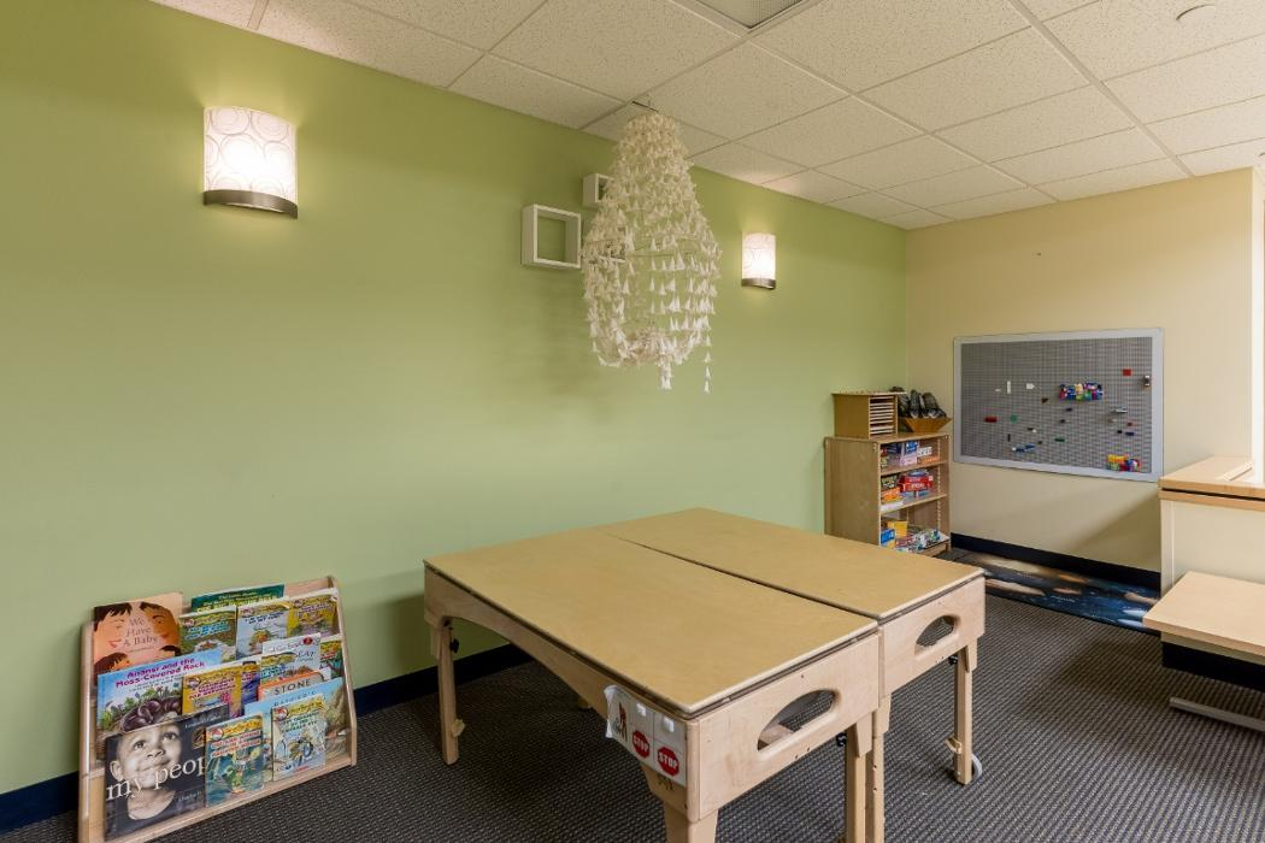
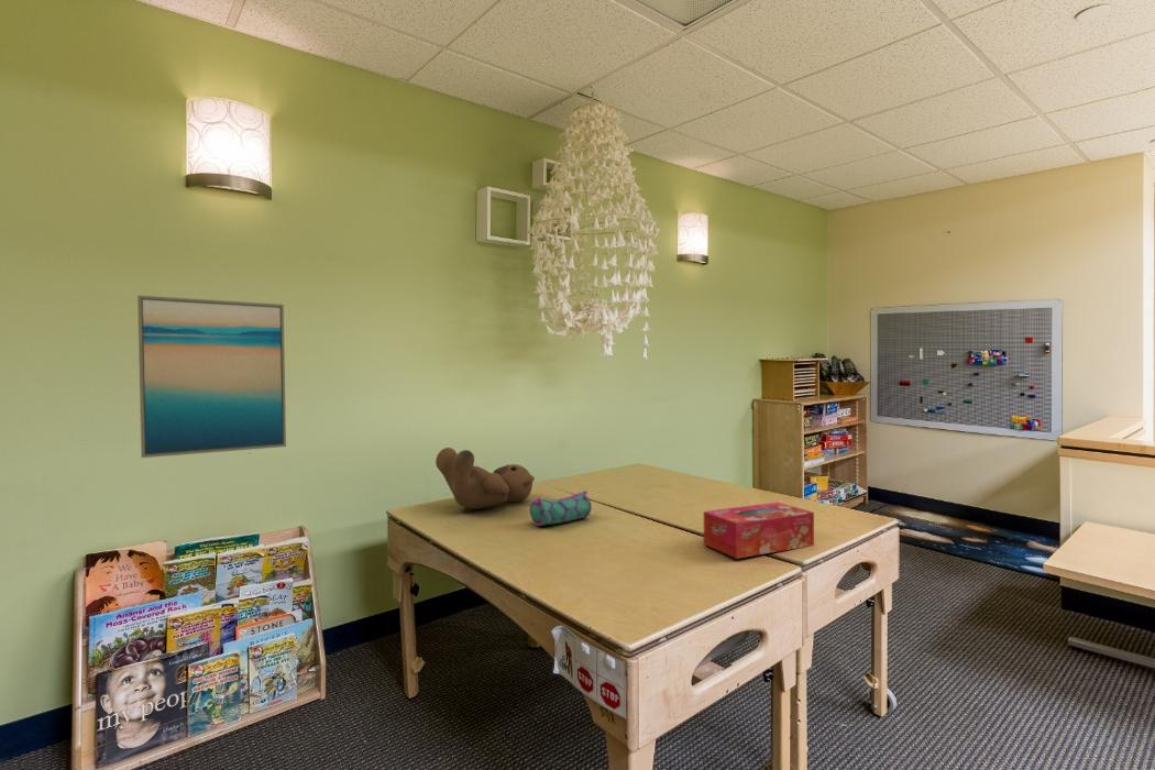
+ wall art [136,295,287,459]
+ pencil case [529,490,593,527]
+ tissue box [703,502,815,560]
+ teddy bear [435,447,536,510]
